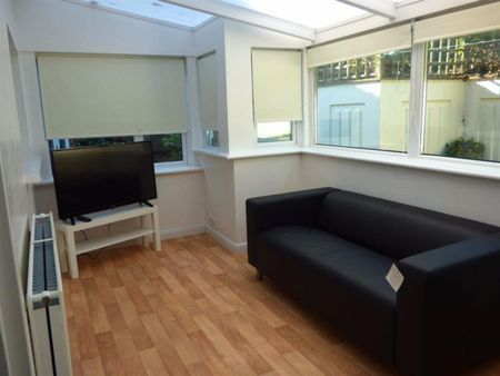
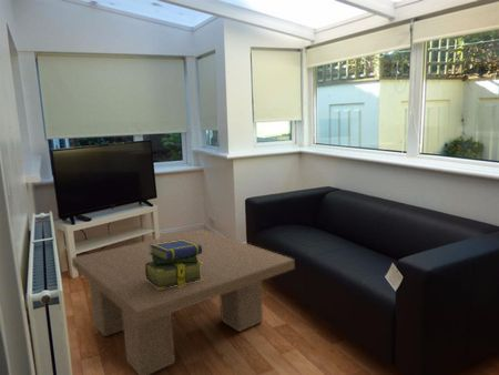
+ stack of books [145,240,203,290]
+ coffee table [71,227,296,375]
